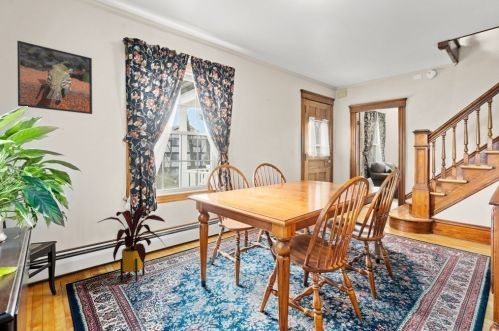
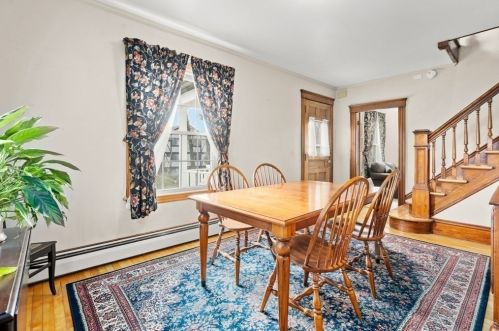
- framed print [16,40,93,115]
- house plant [96,205,166,283]
